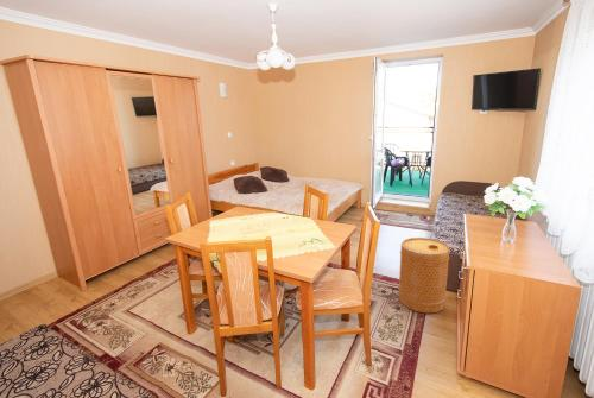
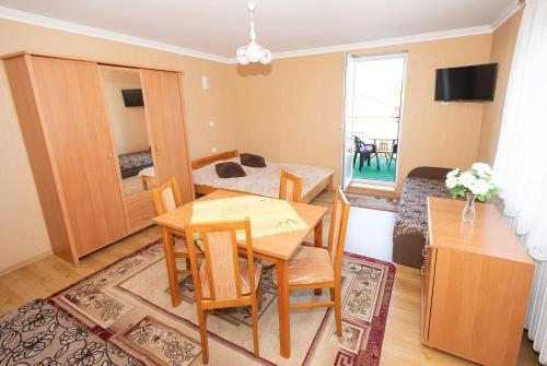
- basket [397,236,450,314]
